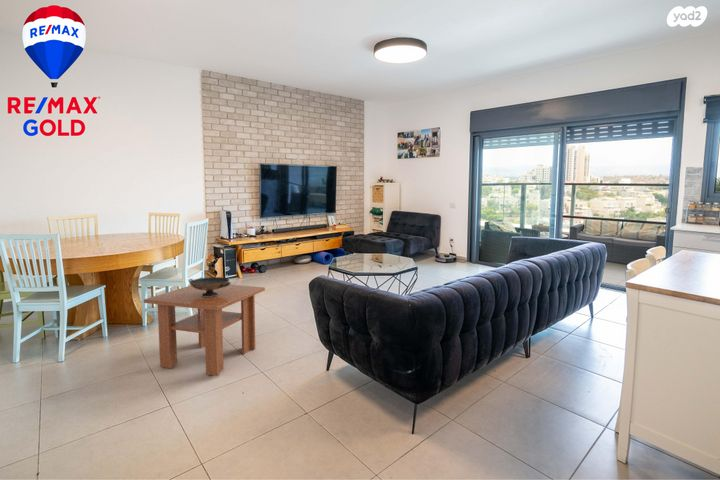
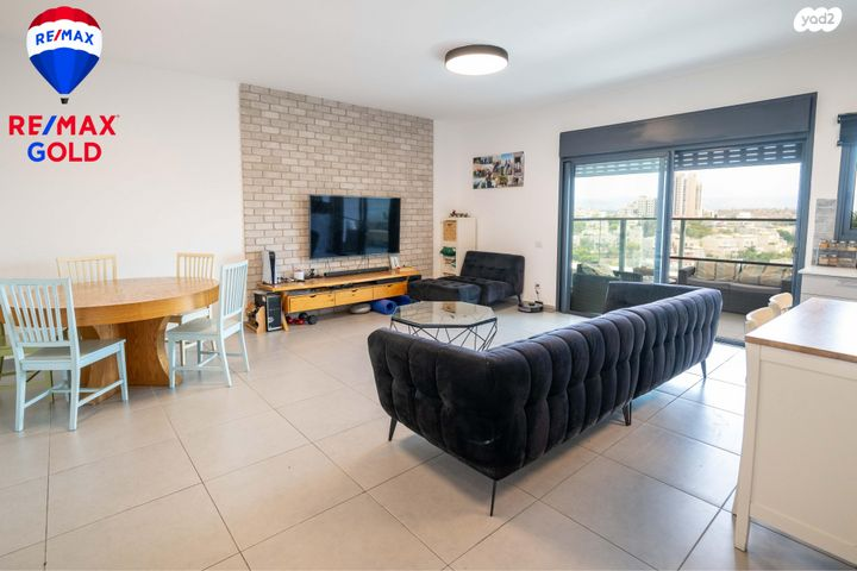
- coffee table [143,284,266,377]
- decorative bowl [188,276,232,297]
